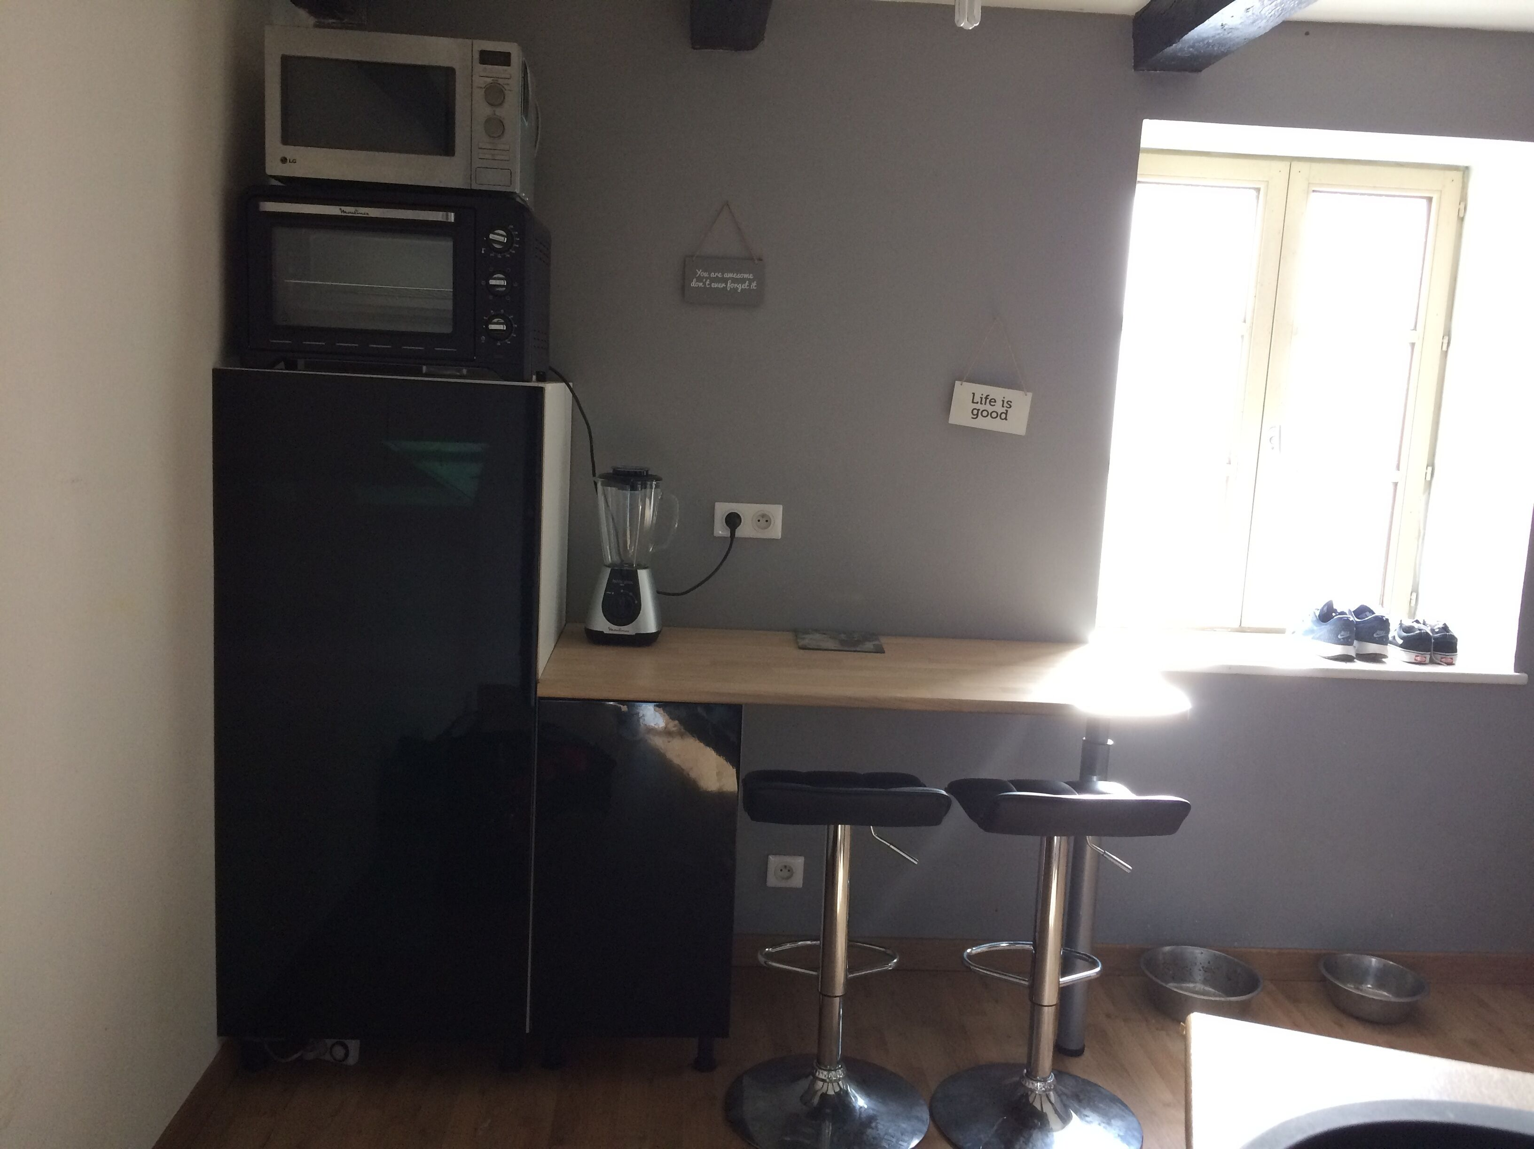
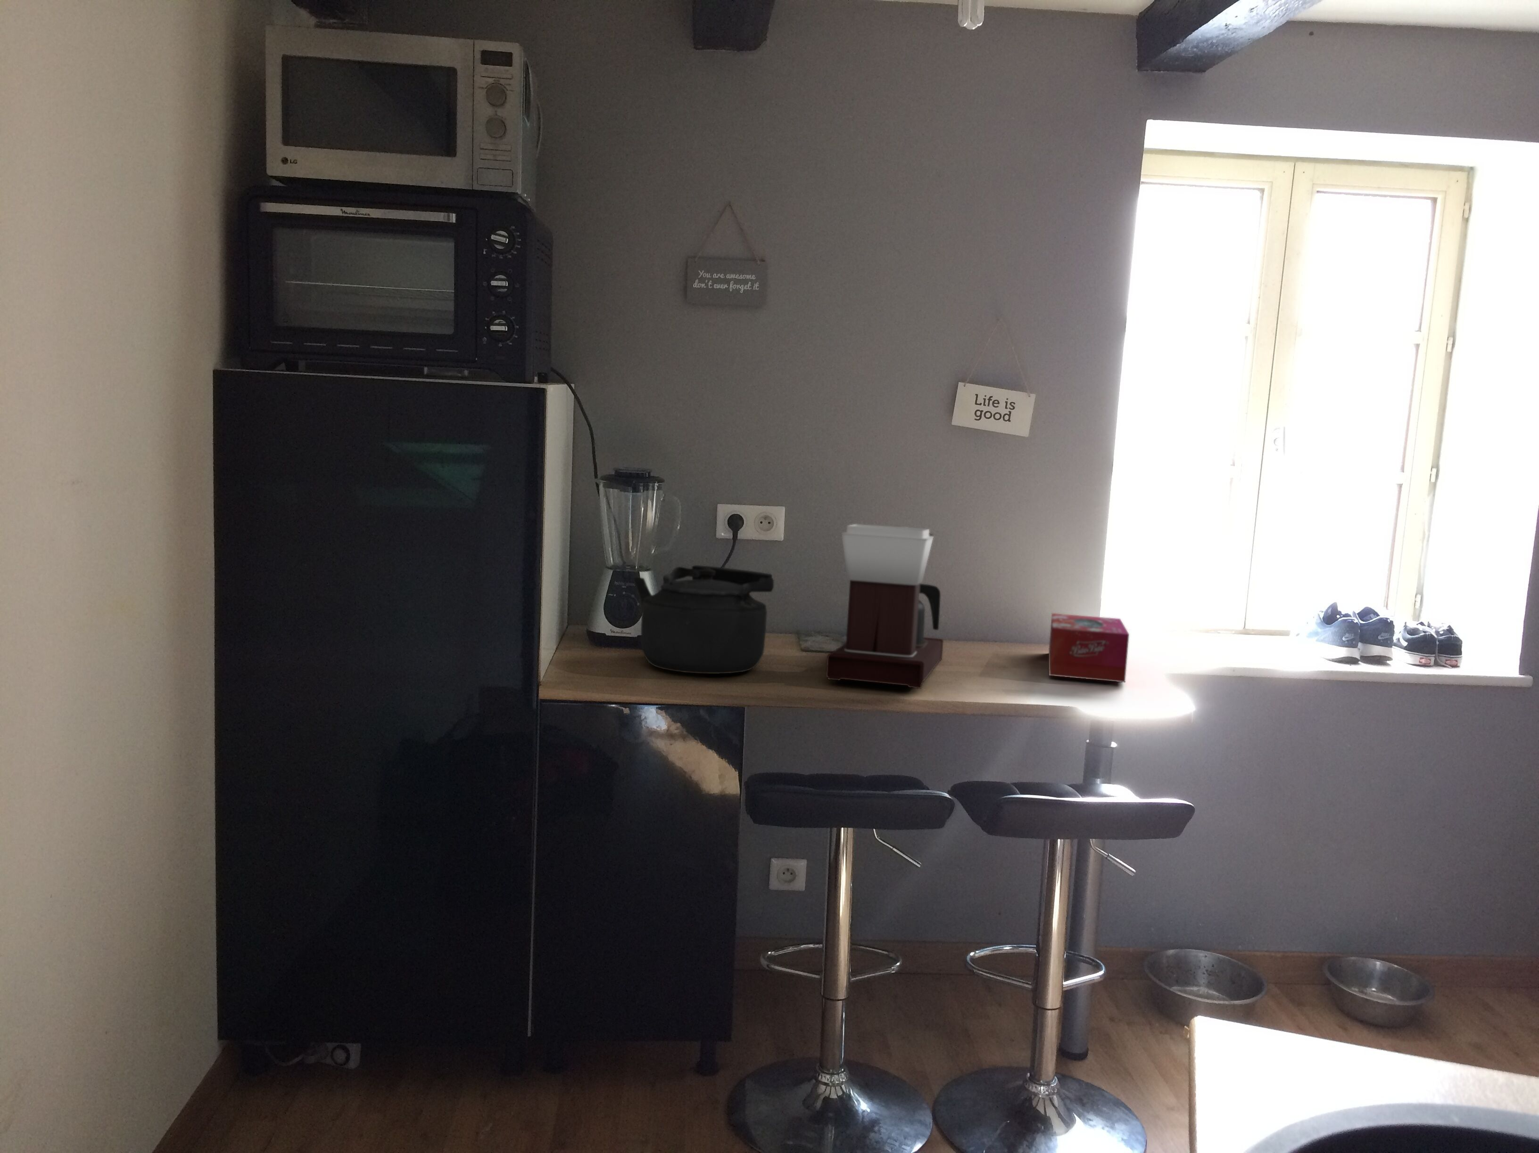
+ tissue box [1048,613,1129,683]
+ kettle [631,564,774,673]
+ coffee maker [825,523,944,689]
